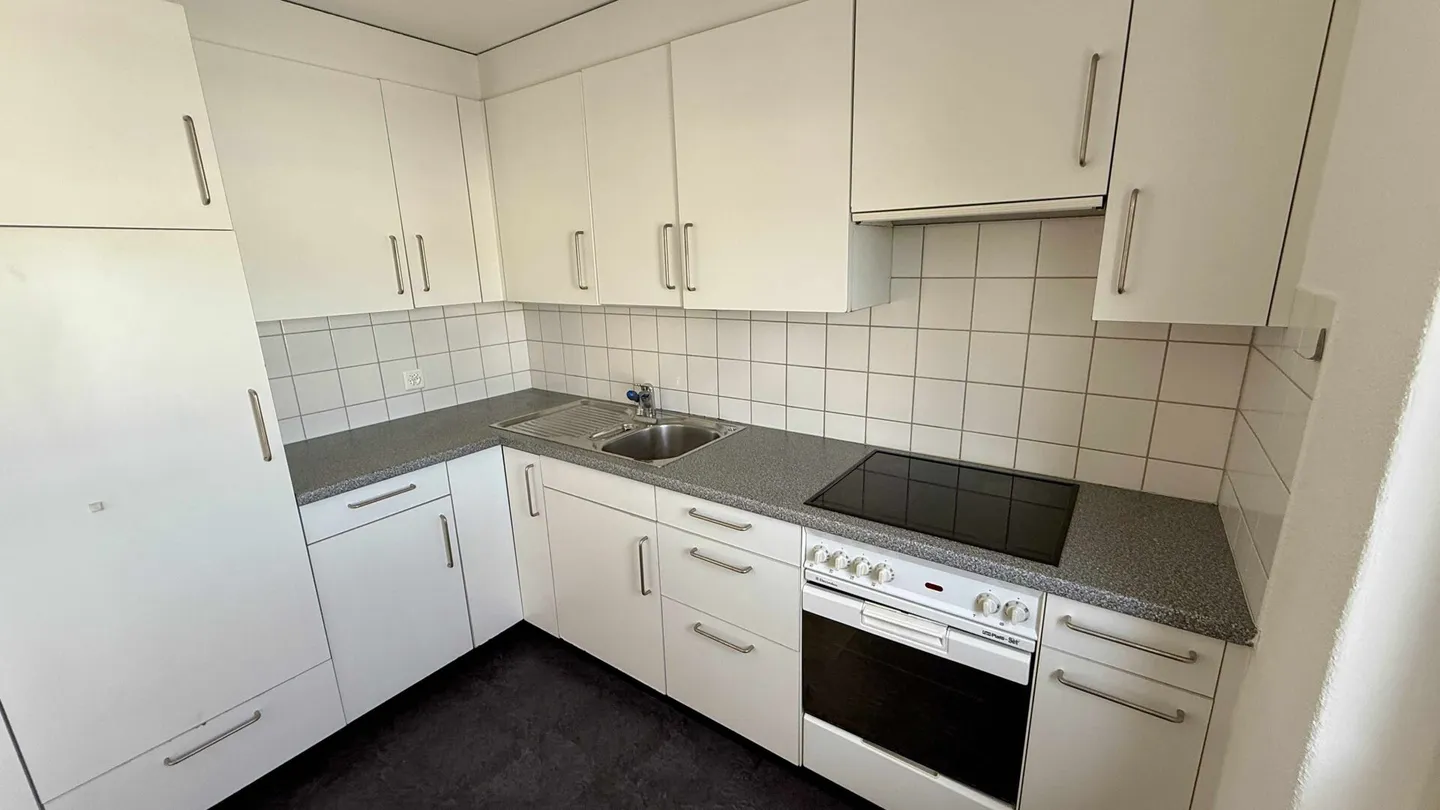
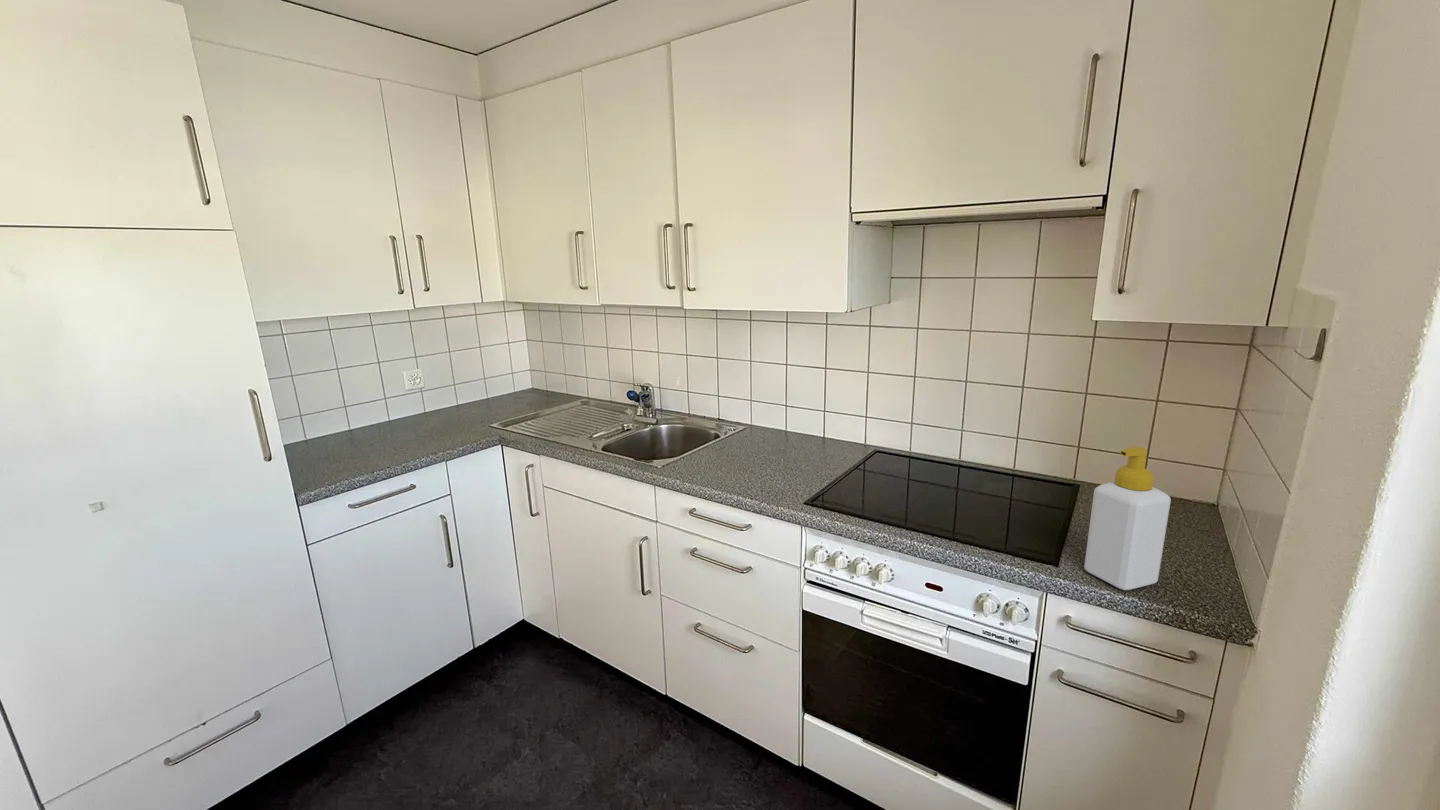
+ soap bottle [1083,446,1172,591]
